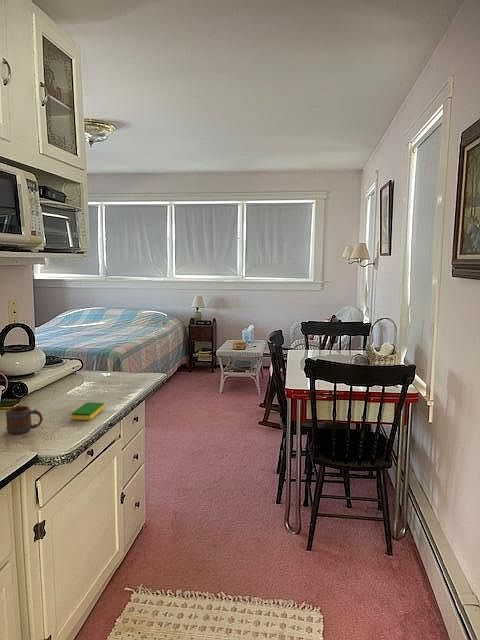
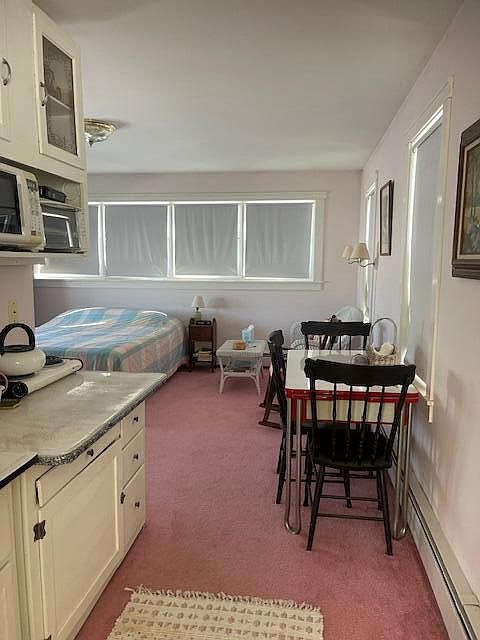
- mug [5,405,44,435]
- dish sponge [71,402,105,421]
